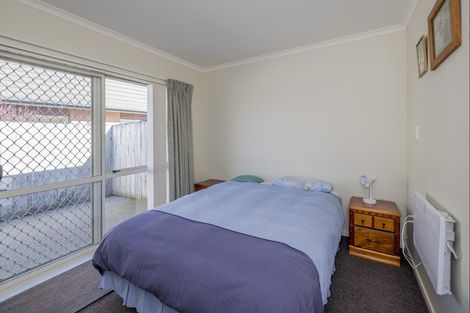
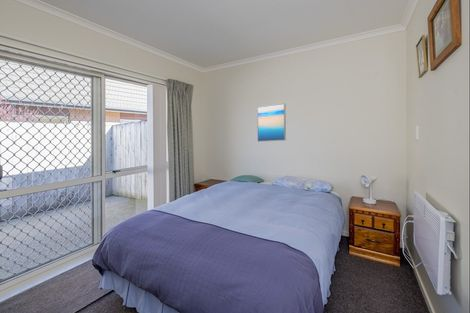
+ wall art [256,102,287,143]
